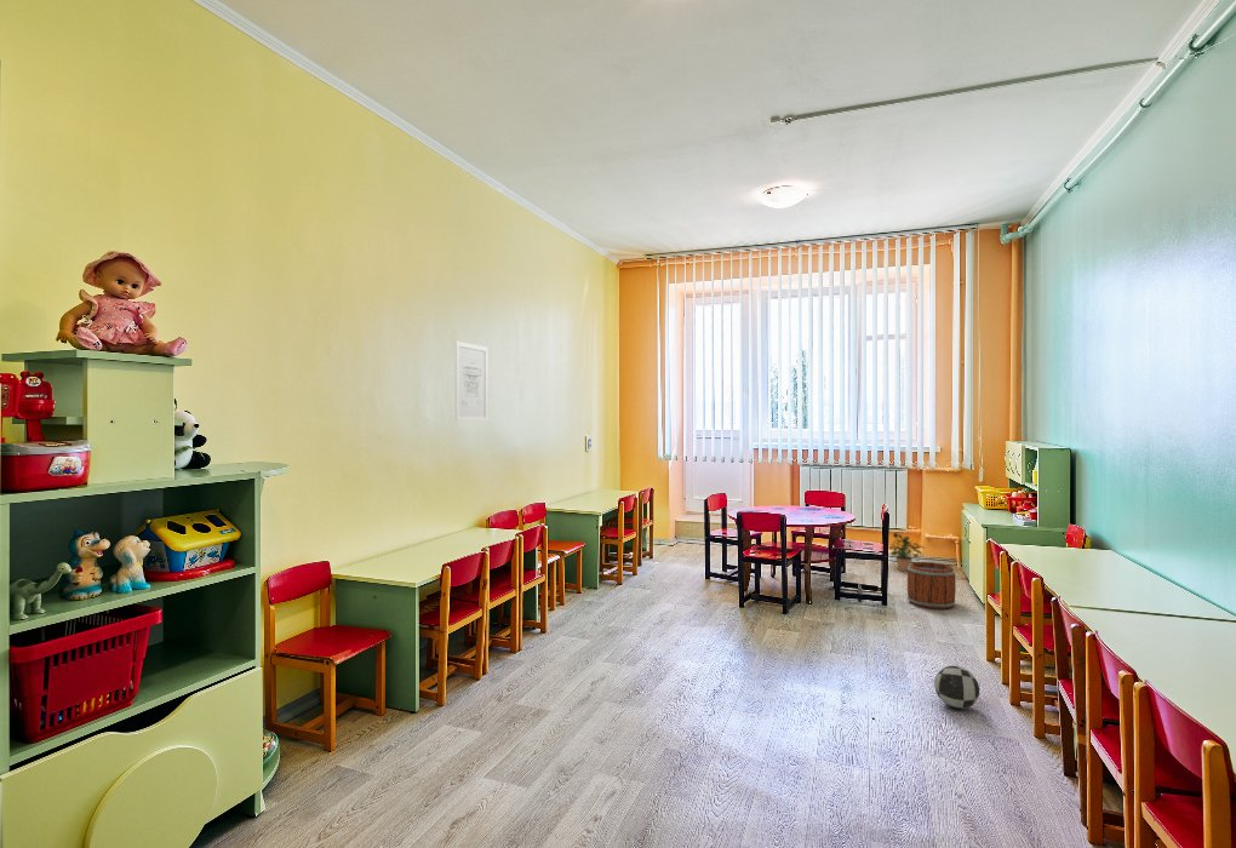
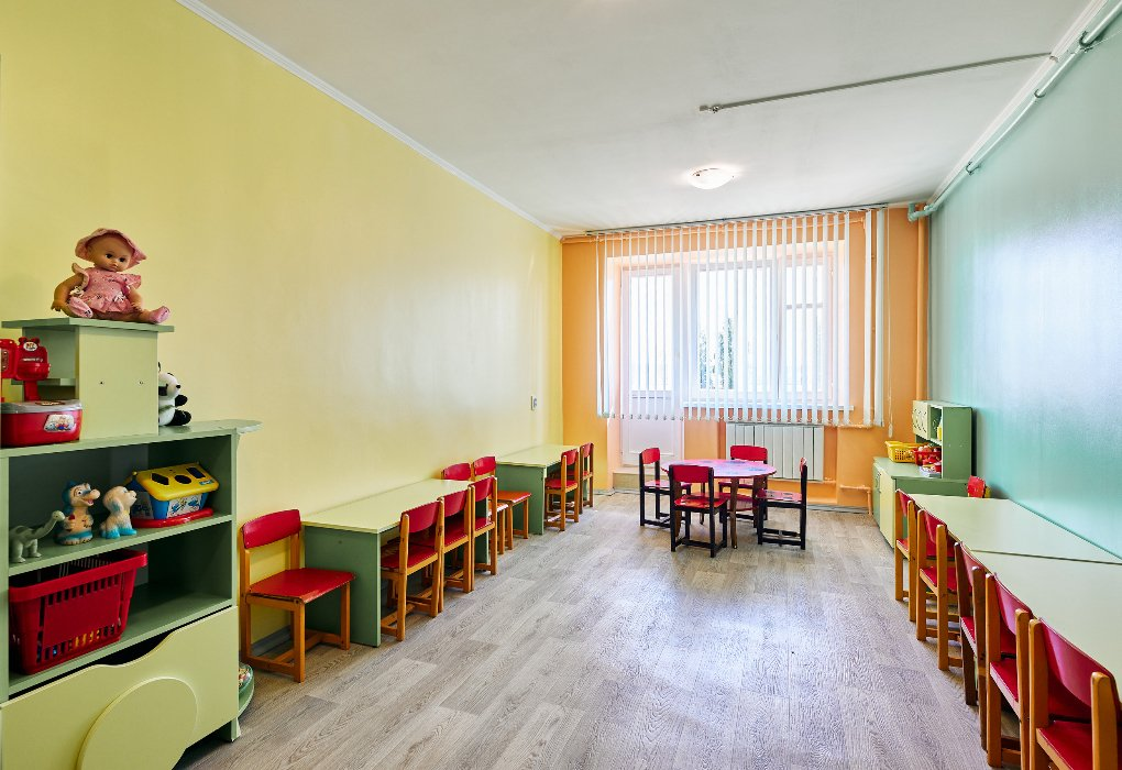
- wall art [453,340,490,423]
- bucket [906,561,957,611]
- decorative ball [933,665,980,710]
- potted plant [888,532,927,572]
